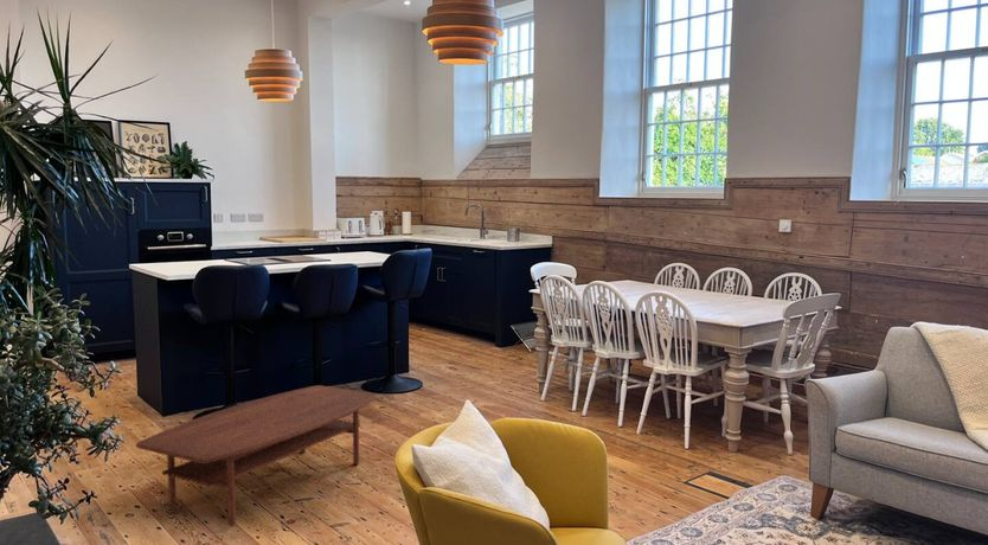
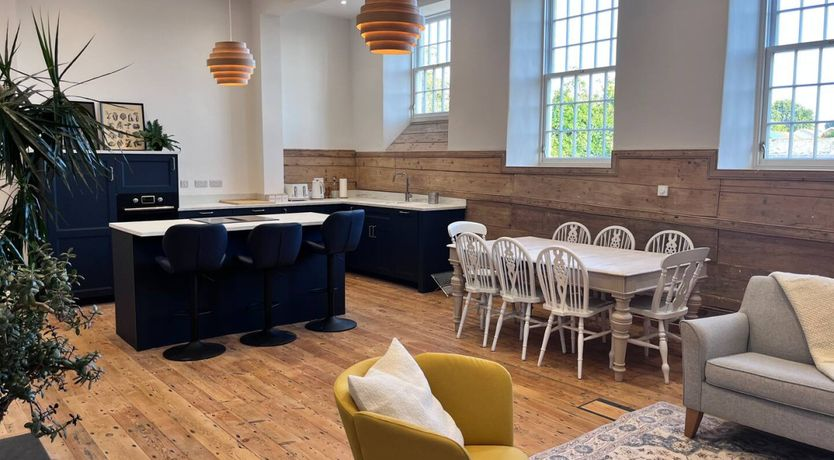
- coffee table [135,384,379,527]
